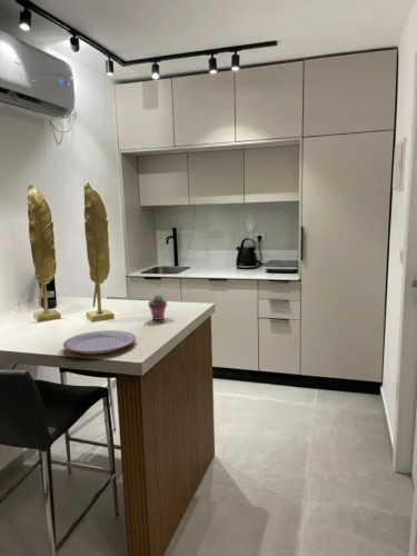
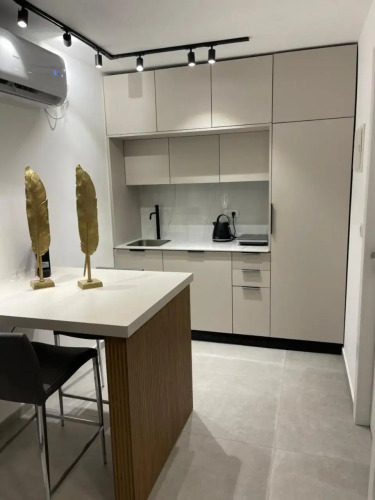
- potted succulent [147,294,168,321]
- plate [62,329,137,355]
